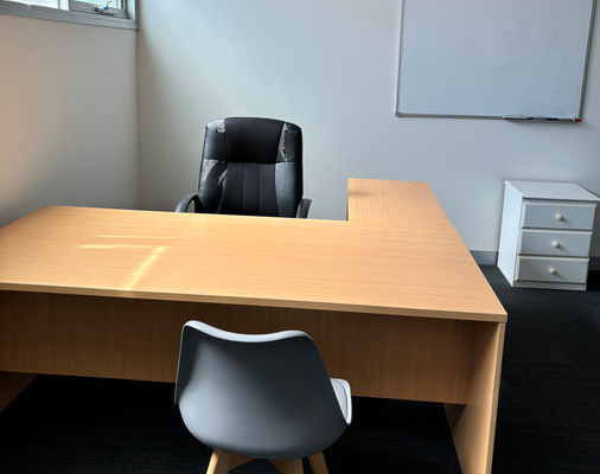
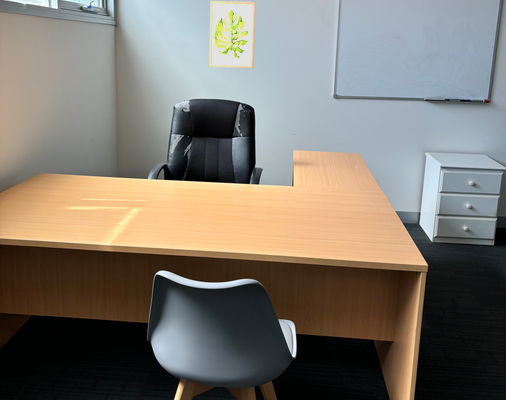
+ wall art [209,0,256,69]
